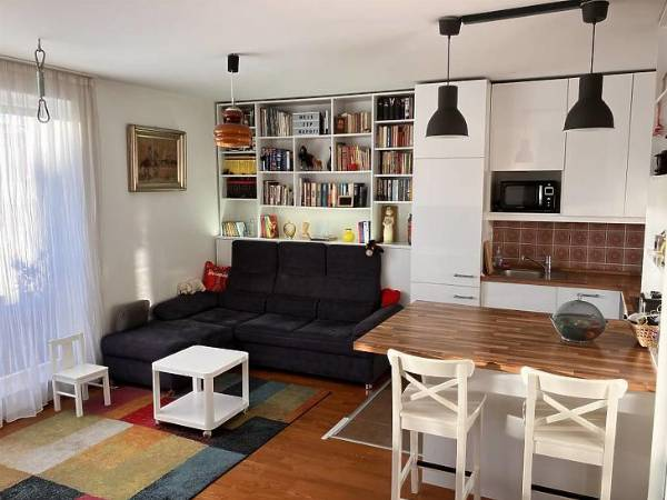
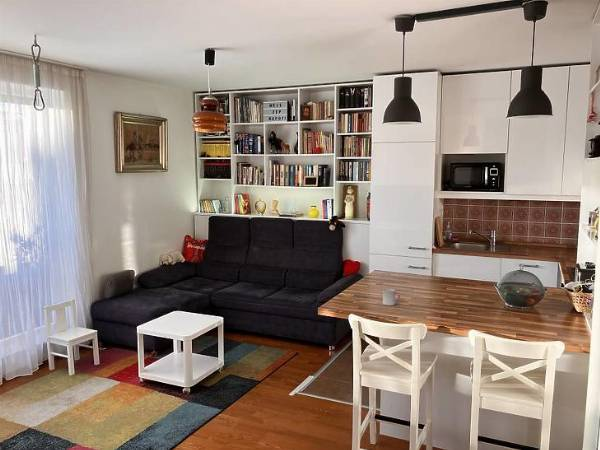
+ cup [382,288,401,306]
